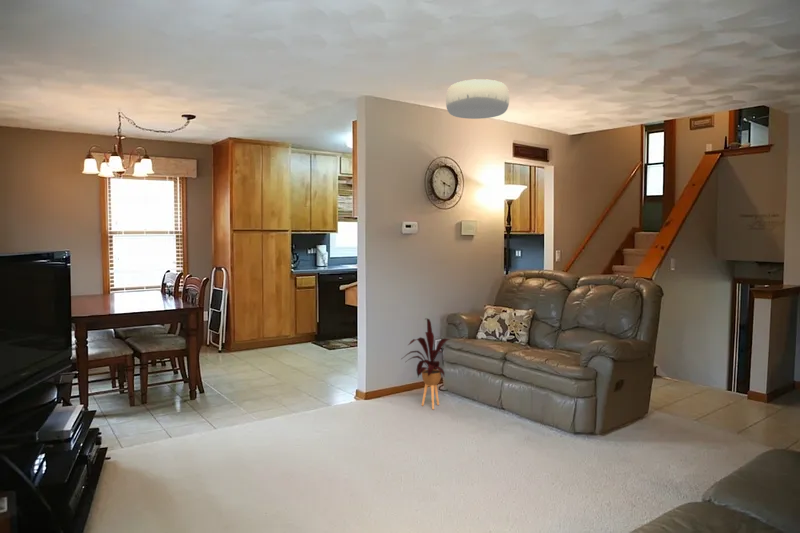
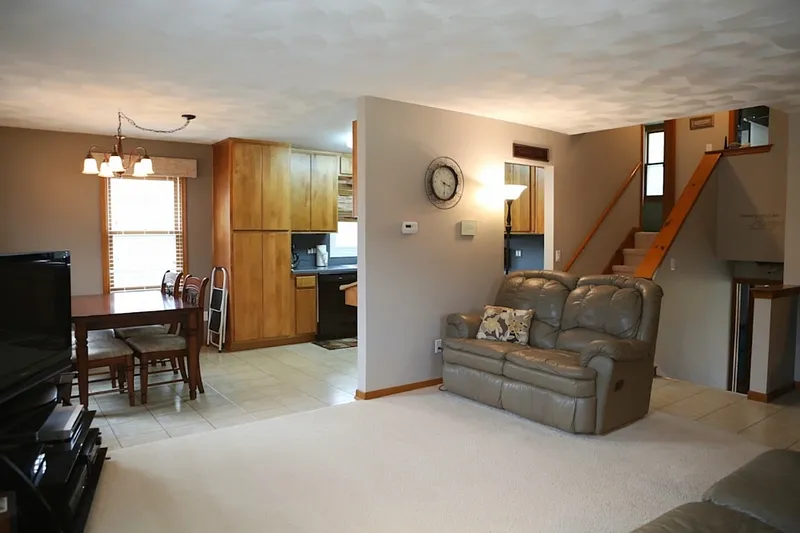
- house plant [401,317,451,410]
- ceiling light [445,78,510,120]
